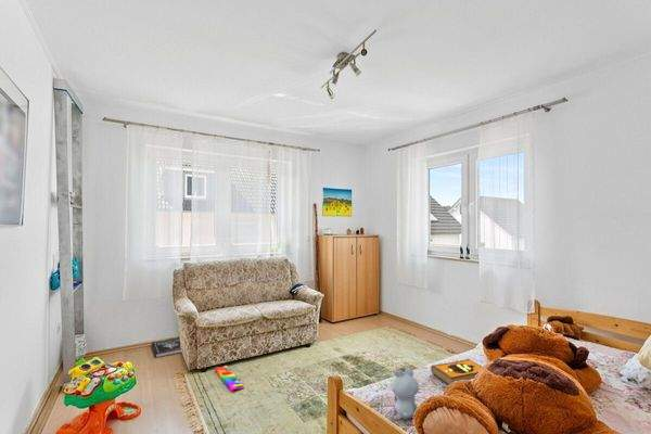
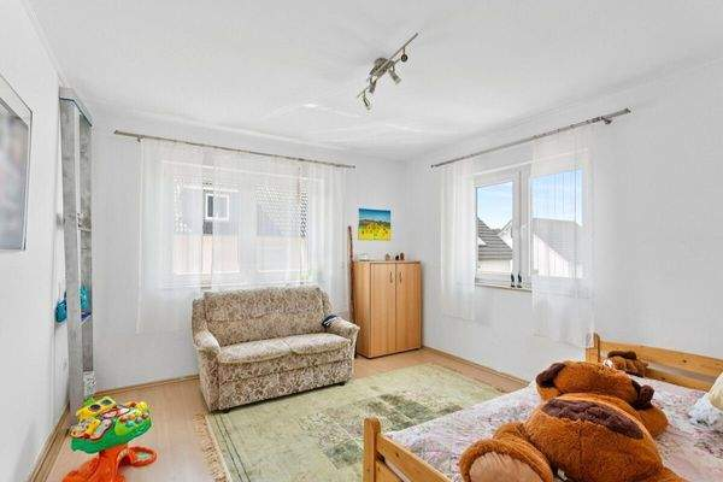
- book [151,336,182,358]
- plush toy [391,367,420,421]
- knob puzzle [214,365,245,393]
- hardback book [430,358,484,386]
